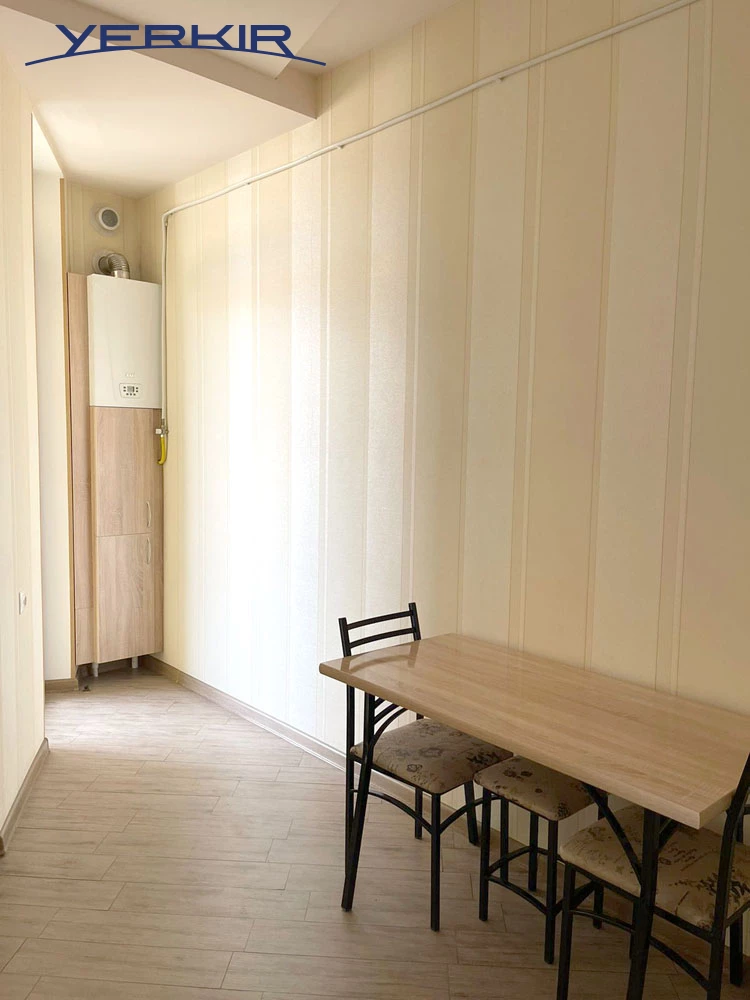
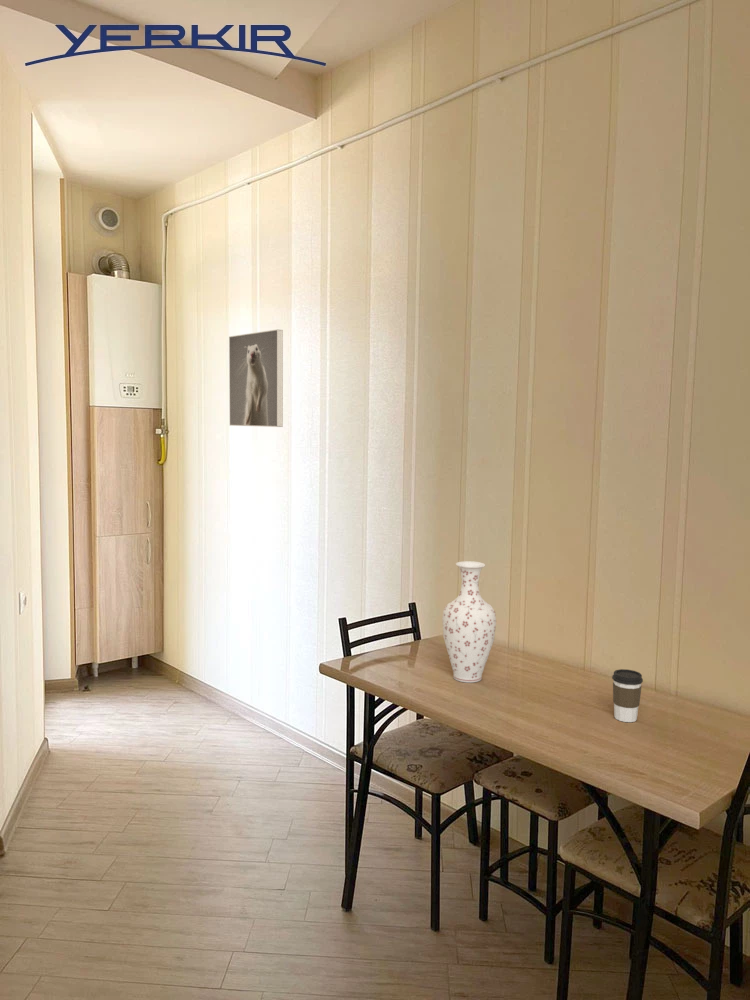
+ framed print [228,328,284,428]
+ vase [441,560,497,683]
+ coffee cup [611,668,644,723]
